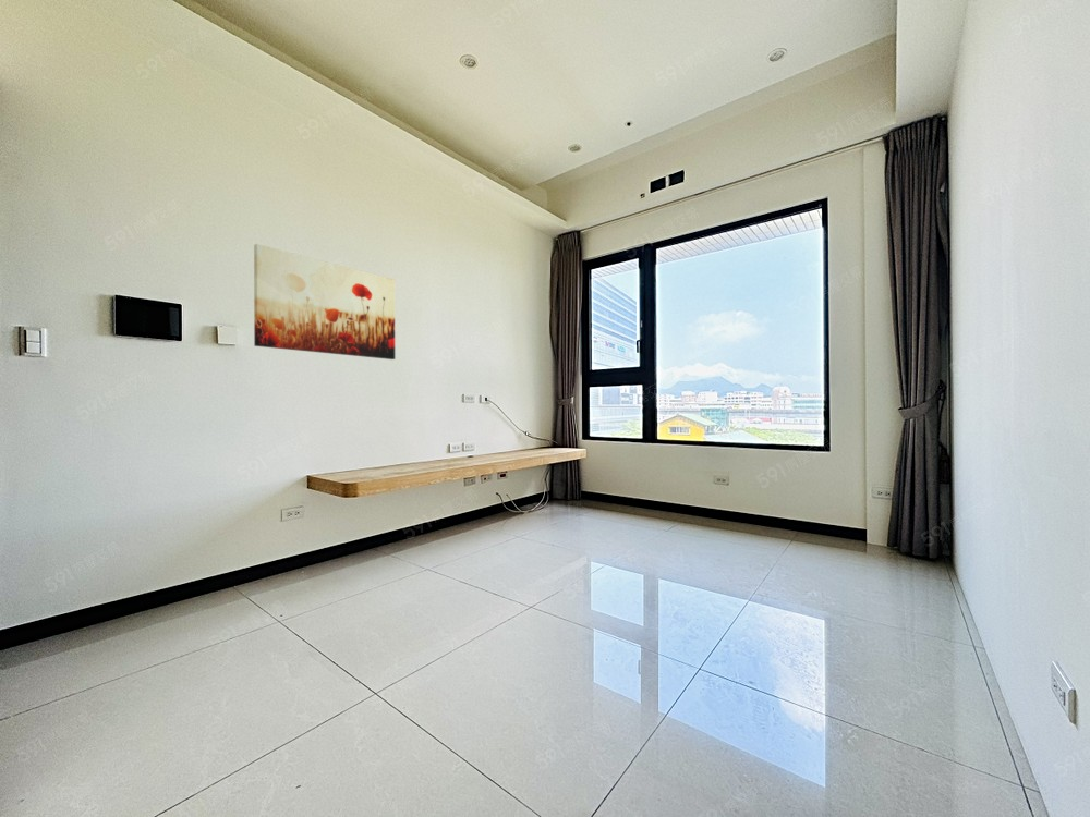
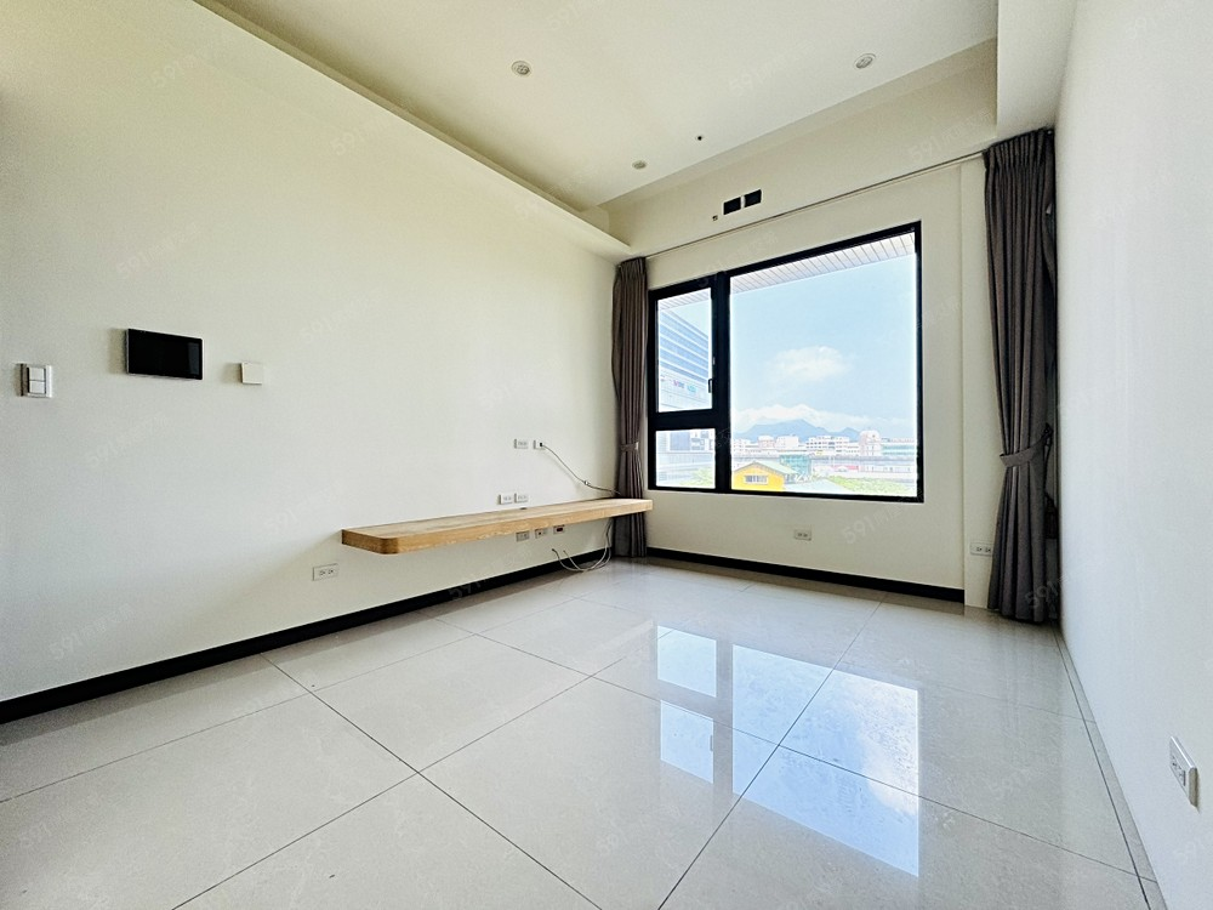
- wall art [253,243,396,361]
